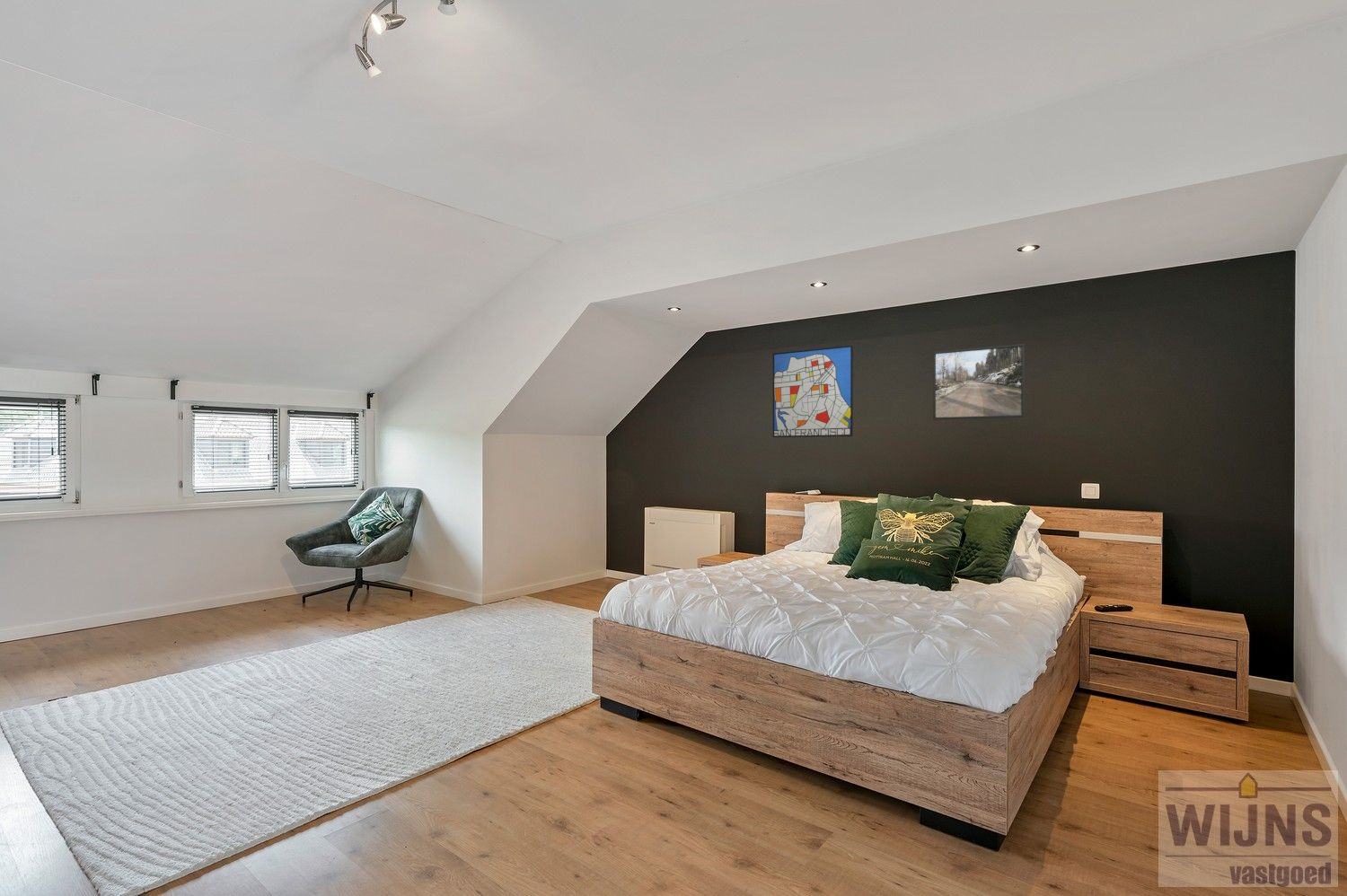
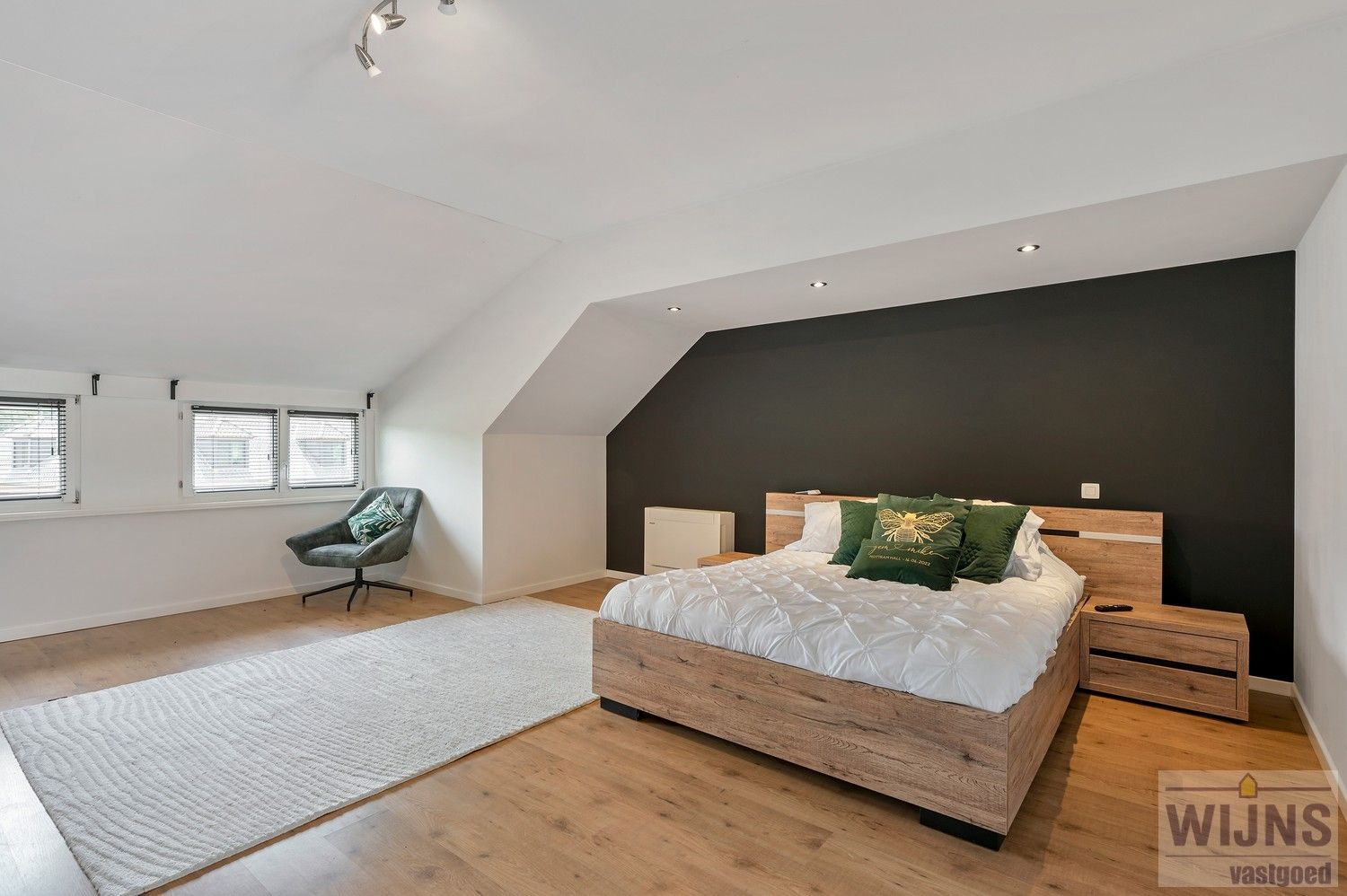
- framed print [932,343,1026,421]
- wall art [772,345,854,438]
